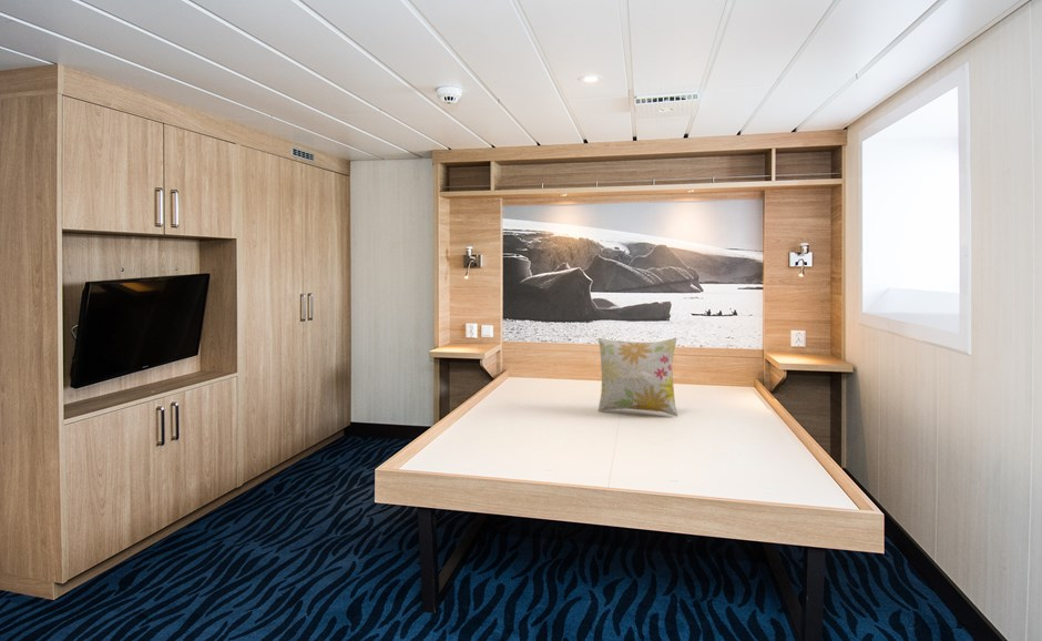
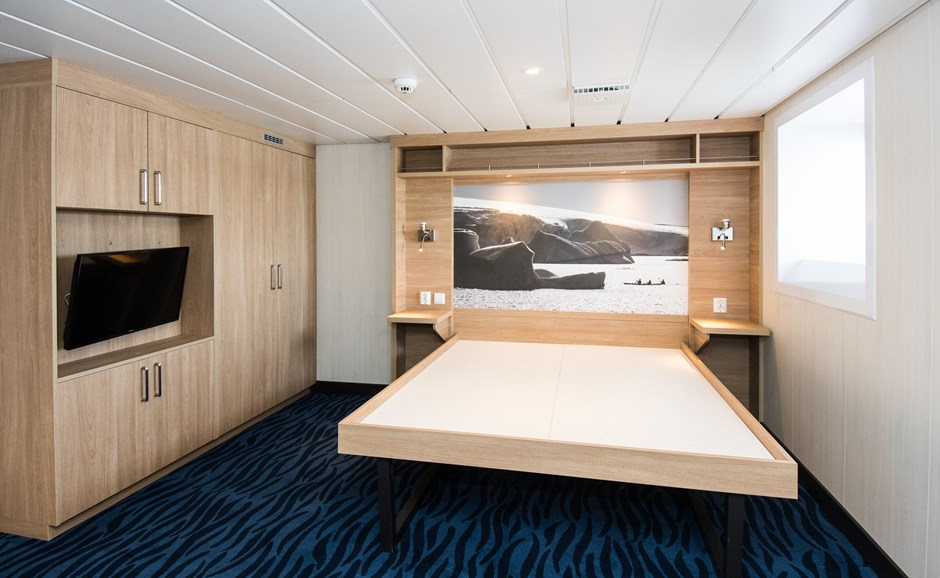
- decorative pillow [597,337,678,417]
